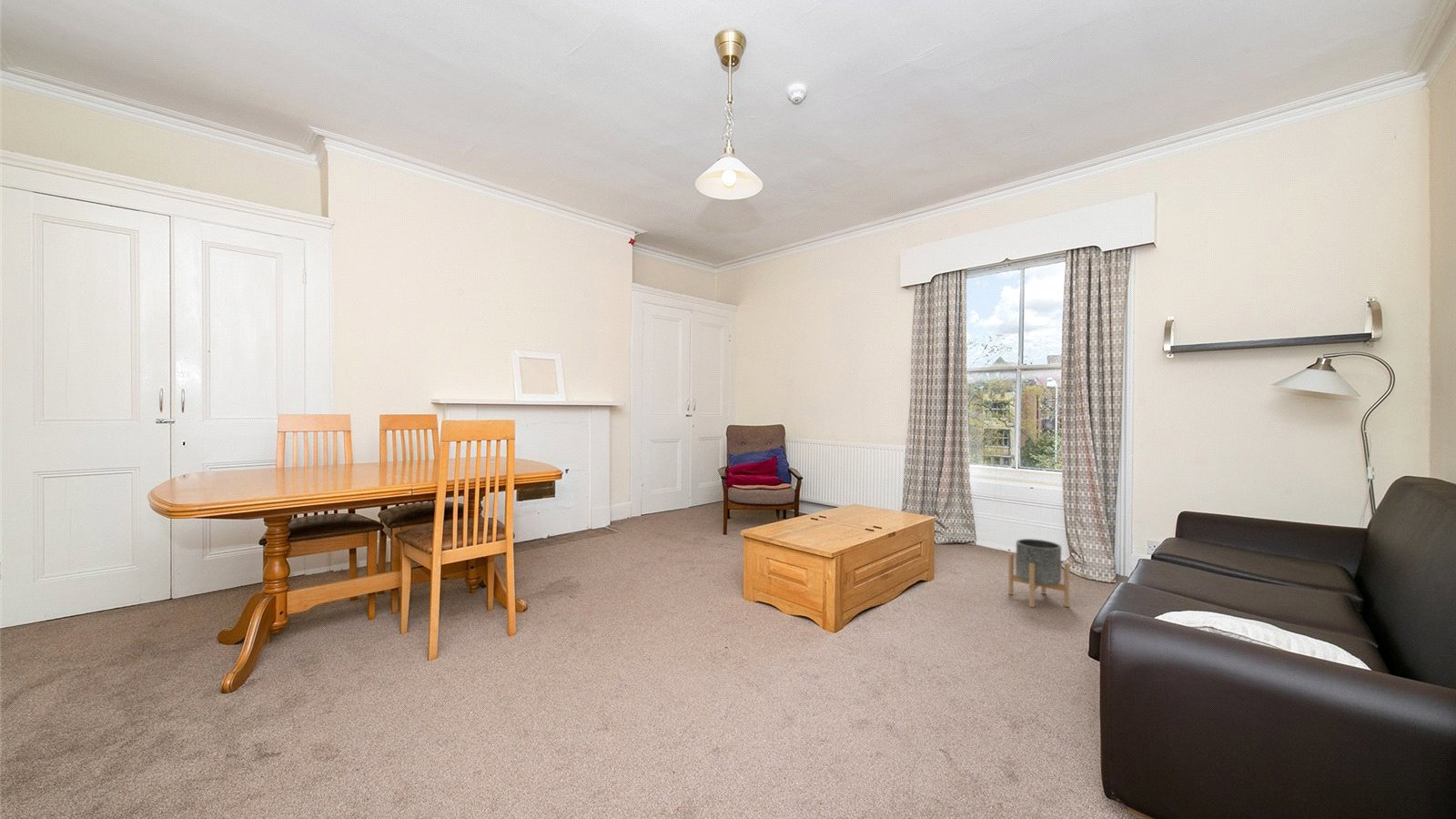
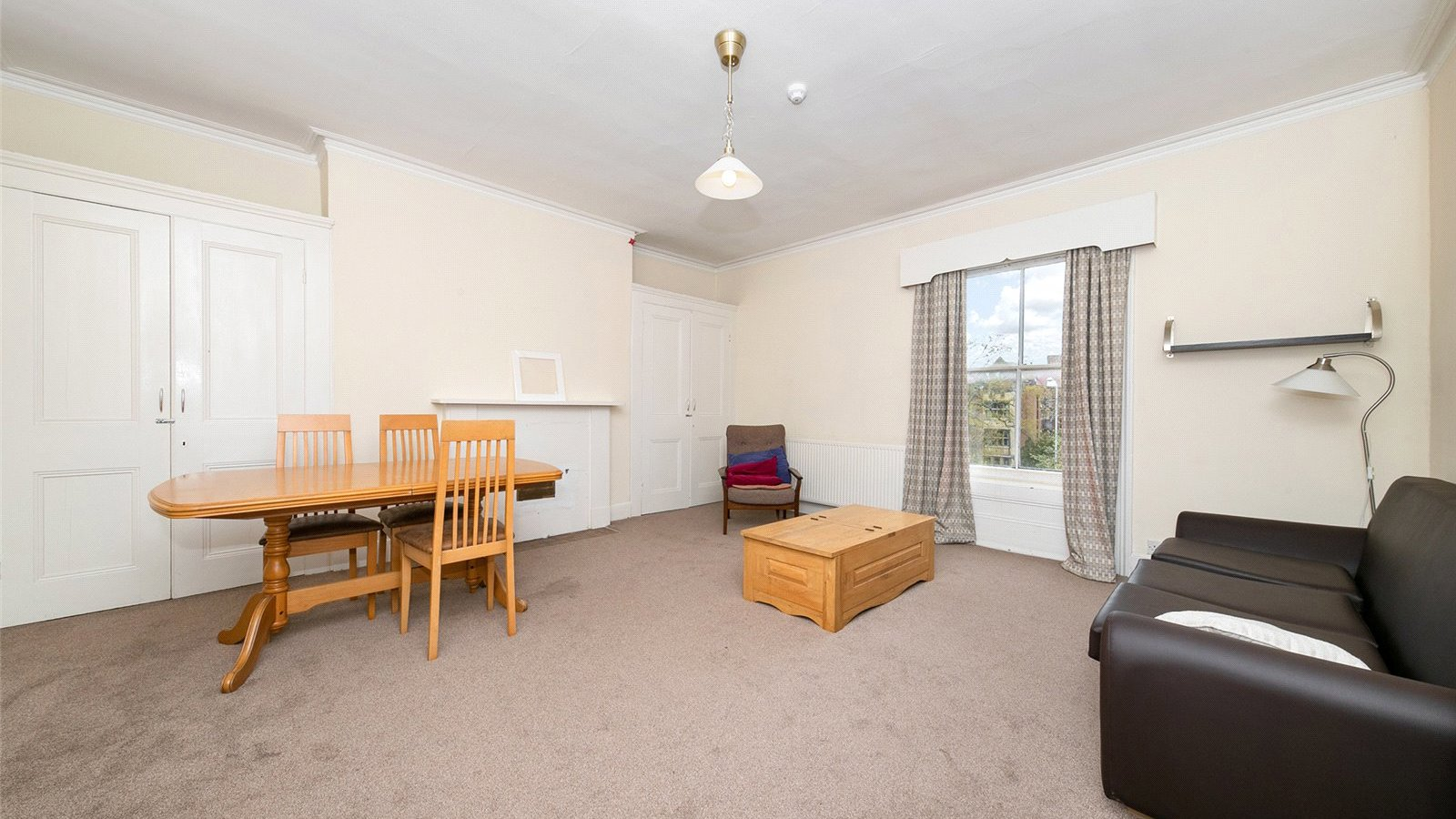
- planter [1007,538,1071,609]
